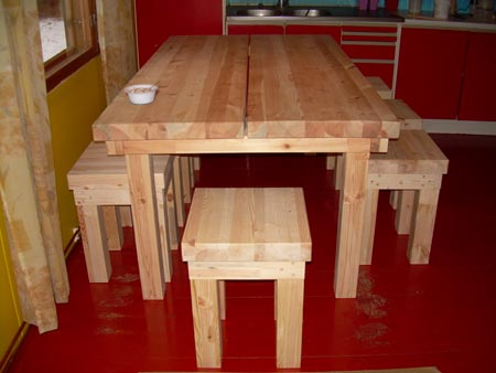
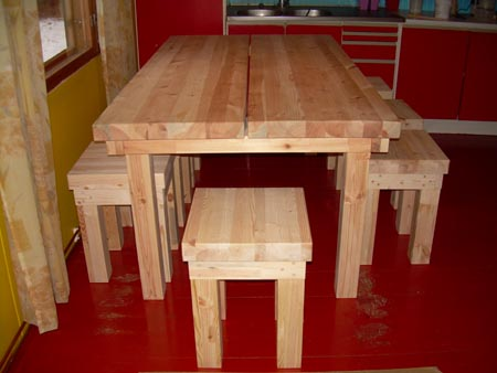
- legume [123,81,161,106]
